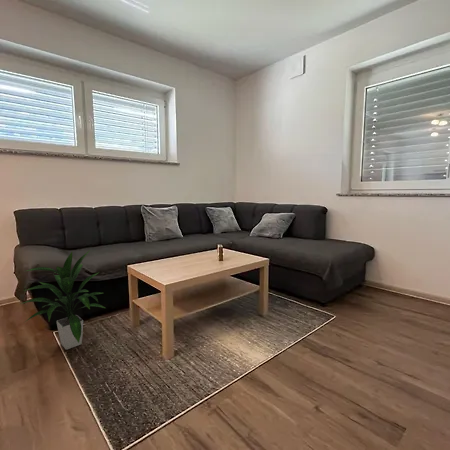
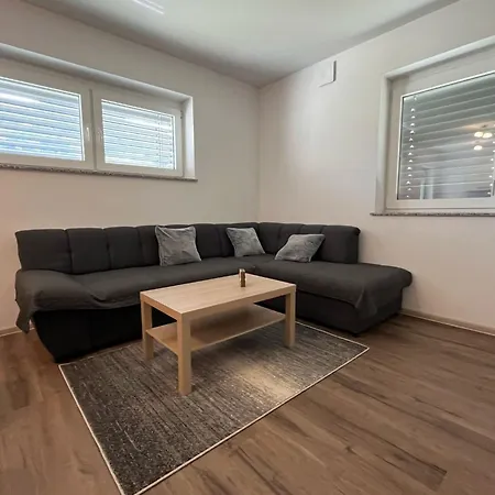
- indoor plant [20,249,106,351]
